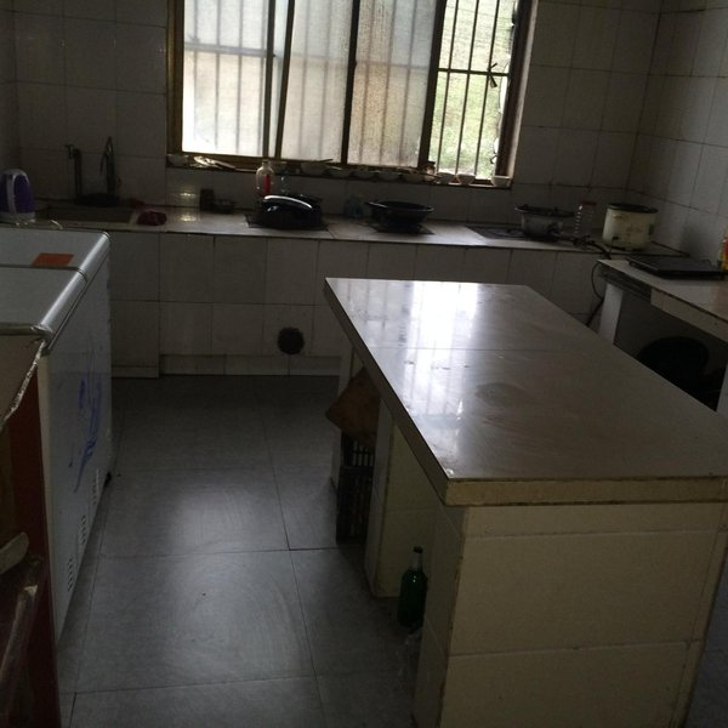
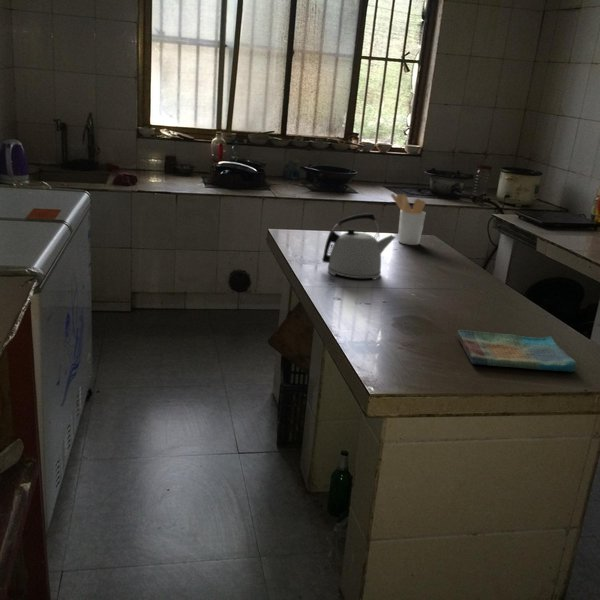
+ dish towel [456,329,579,373]
+ utensil holder [390,193,427,246]
+ kettle [321,212,397,281]
